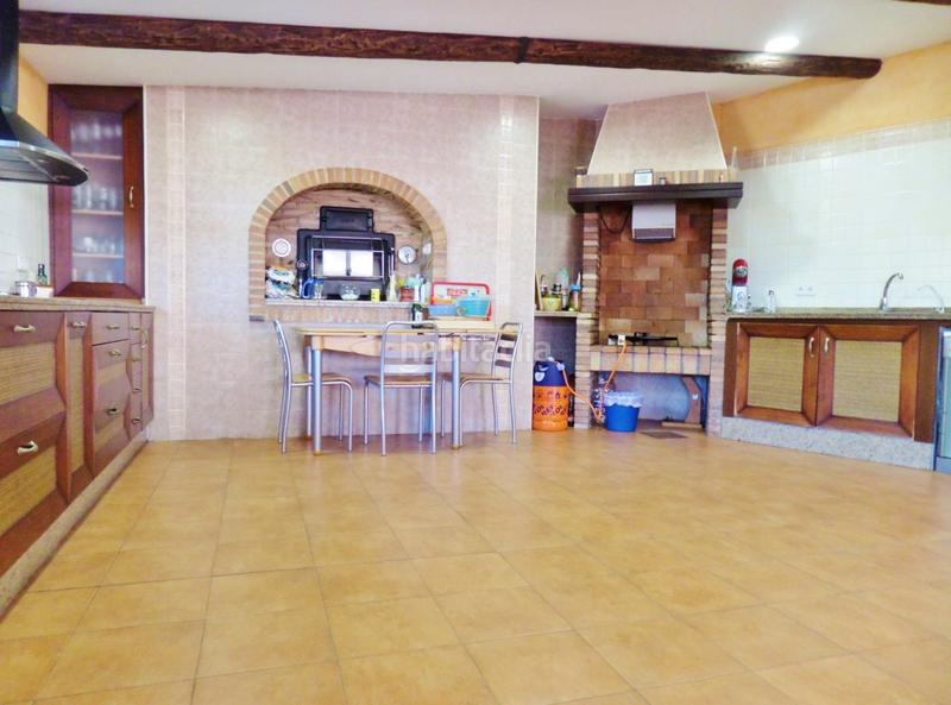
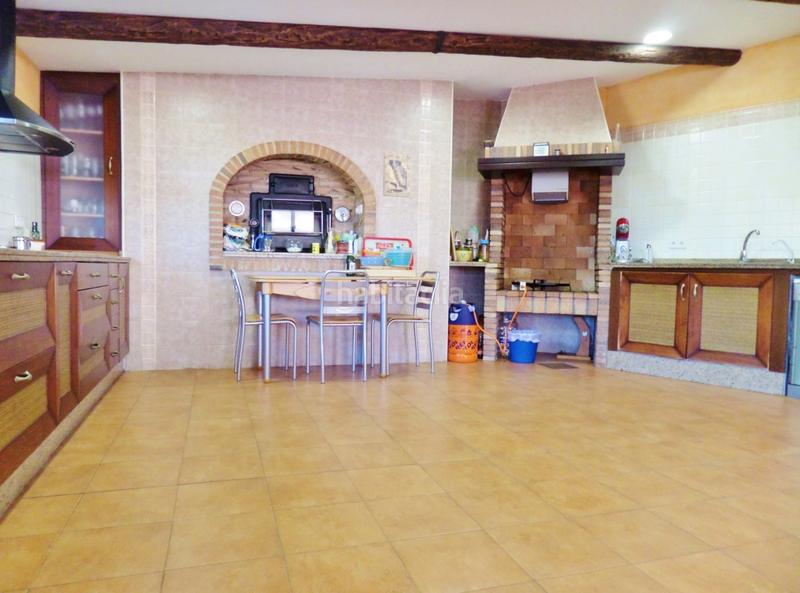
+ wall art [382,152,413,198]
